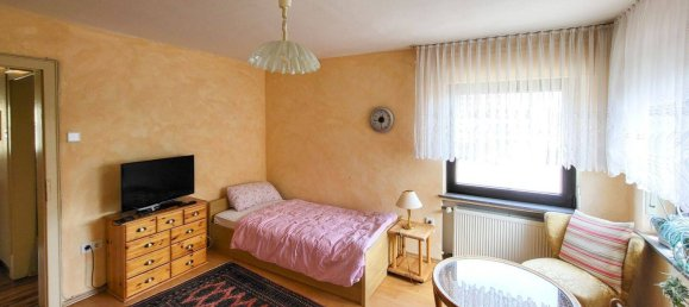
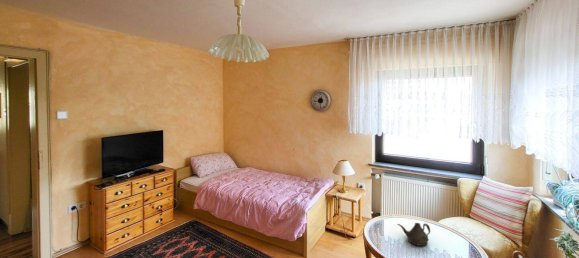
+ teapot [396,222,431,247]
